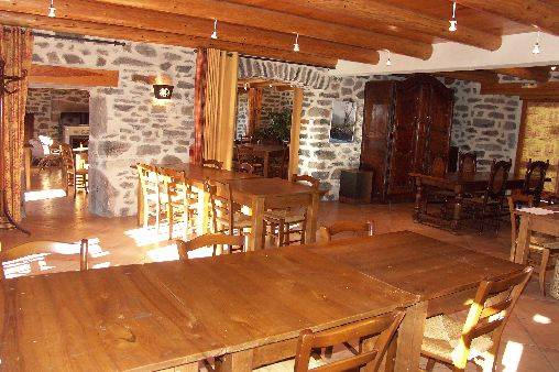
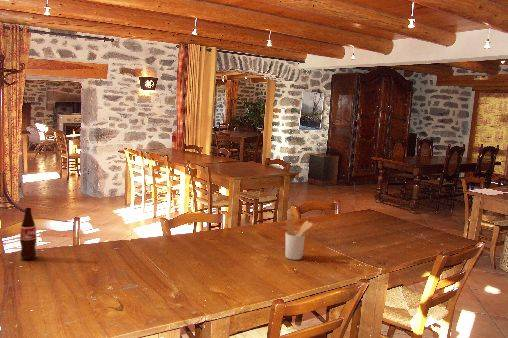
+ utensil holder [284,218,314,261]
+ bottle [19,207,38,261]
